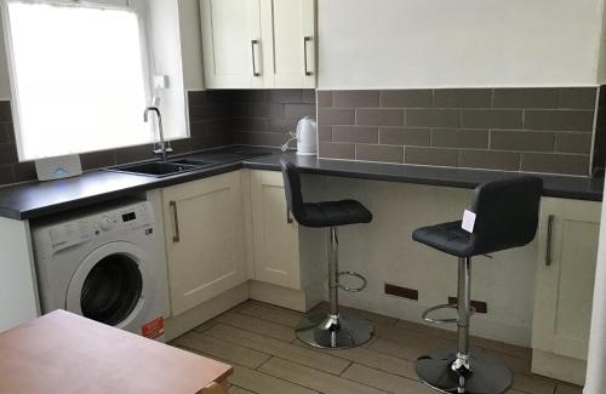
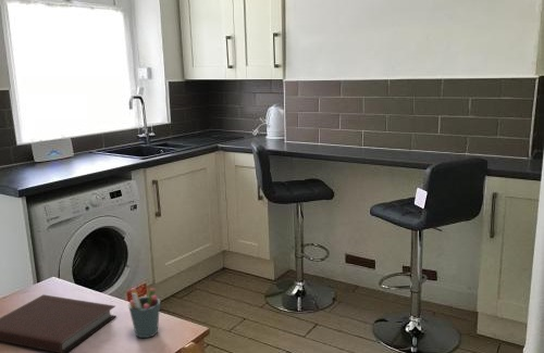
+ notebook [0,293,118,353]
+ pen holder [127,287,161,339]
